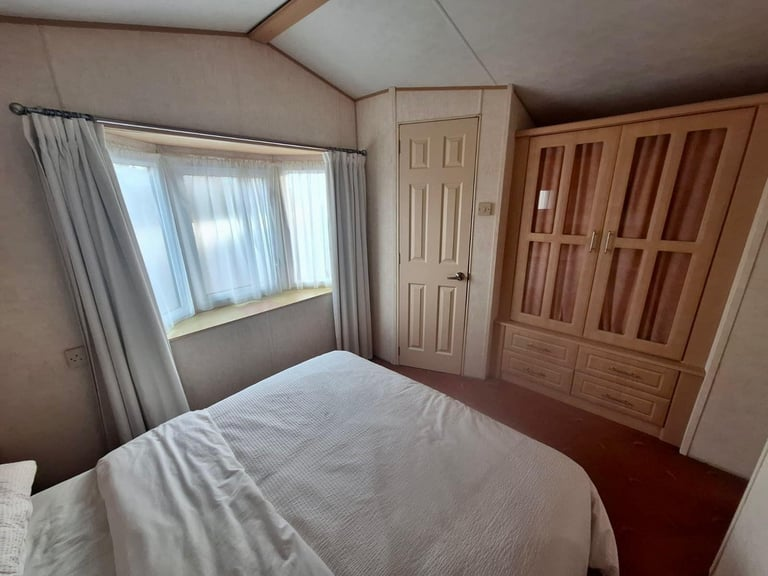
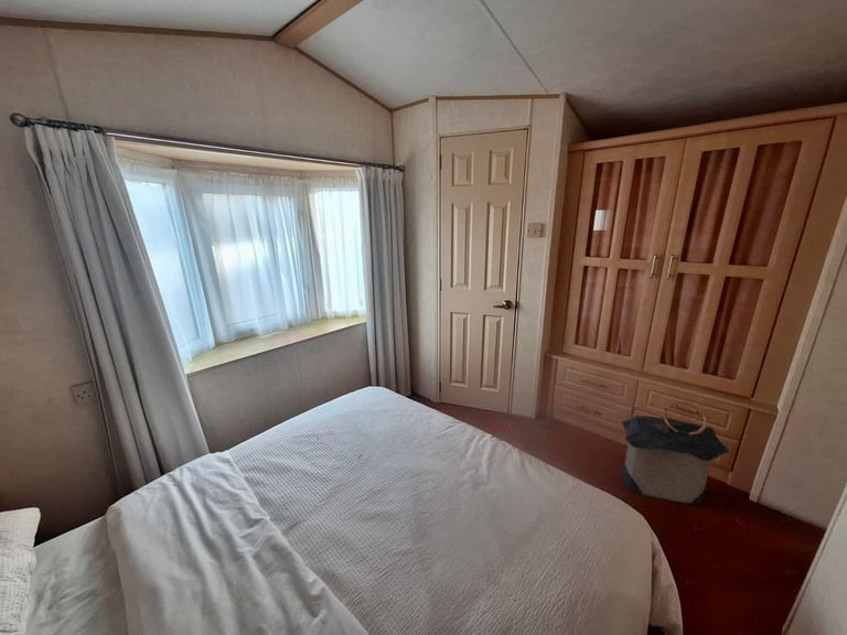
+ laundry hamper [619,400,730,505]
